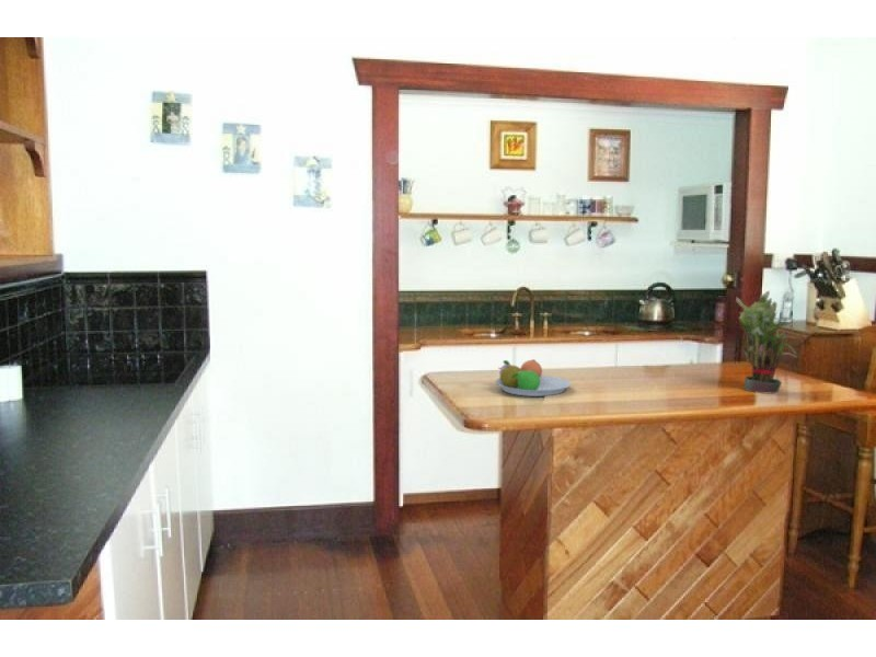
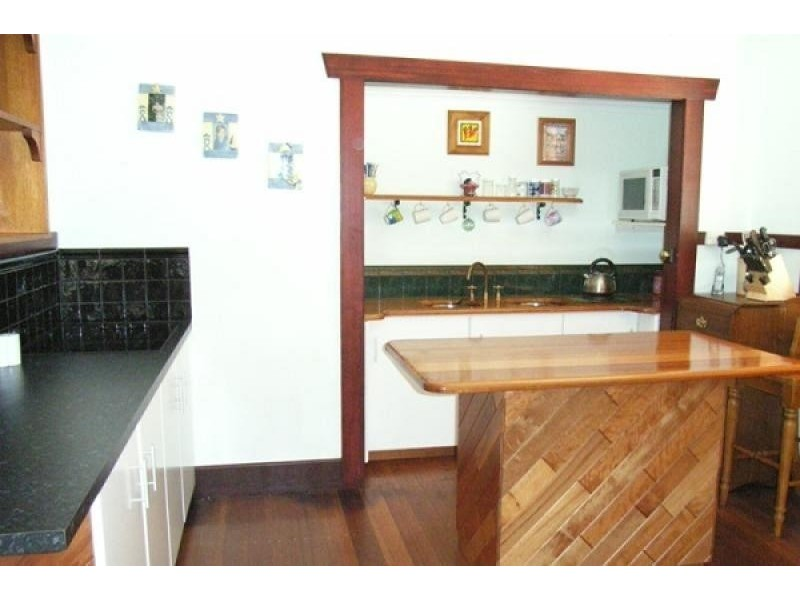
- potted plant [735,290,802,394]
- fruit bowl [494,358,572,397]
